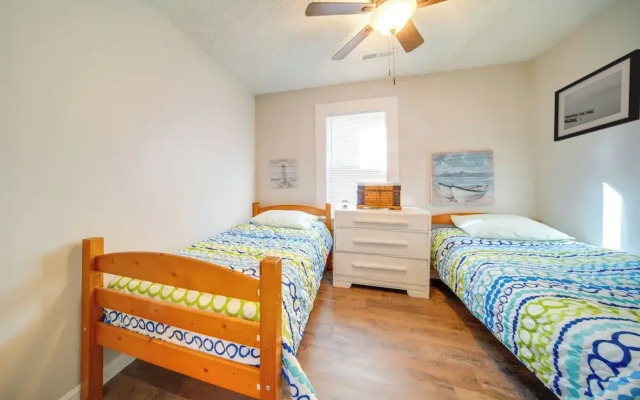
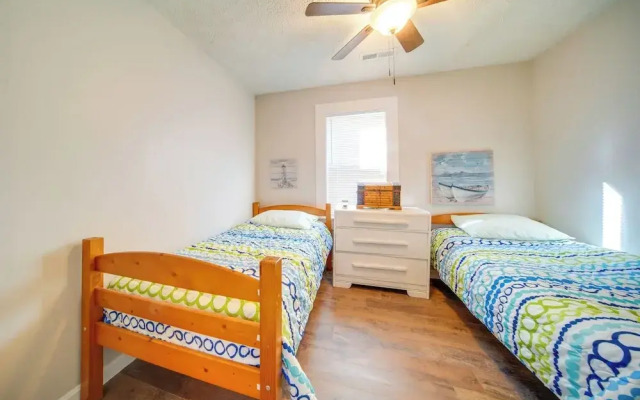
- wall art [553,48,640,143]
